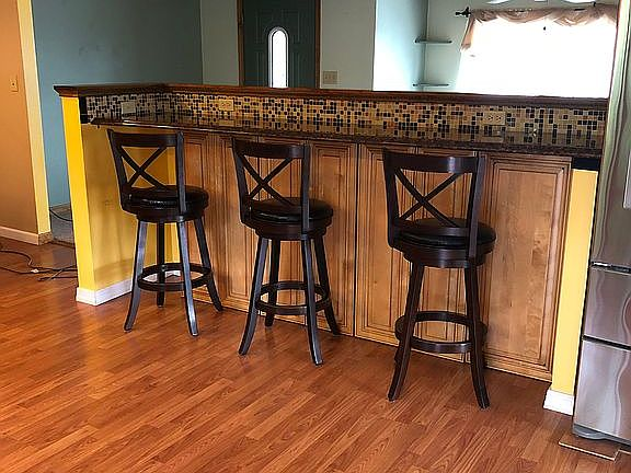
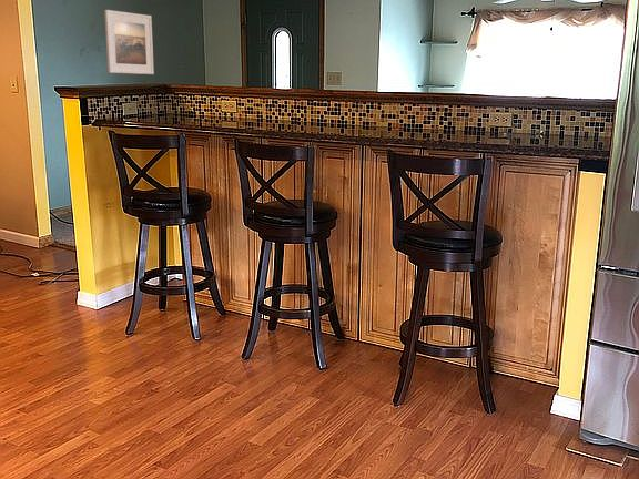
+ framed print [103,9,155,75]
